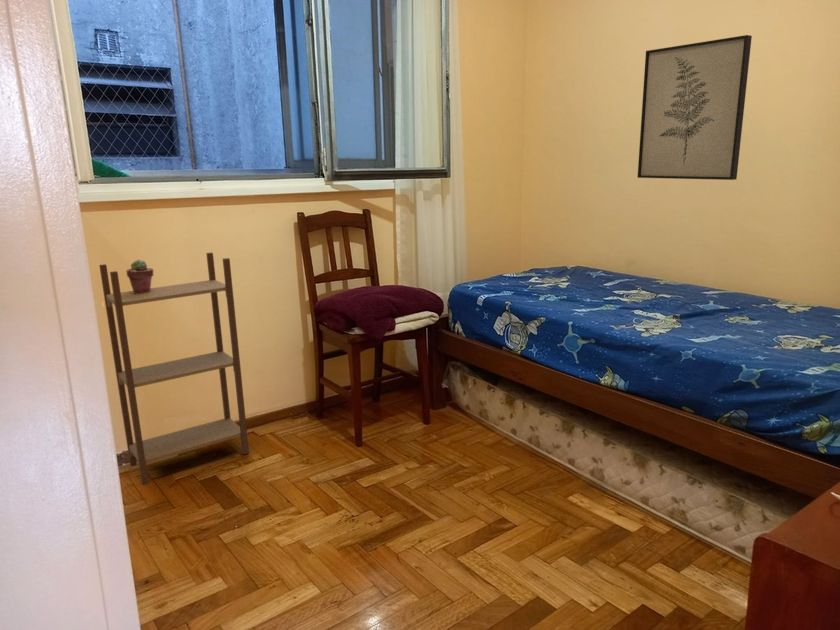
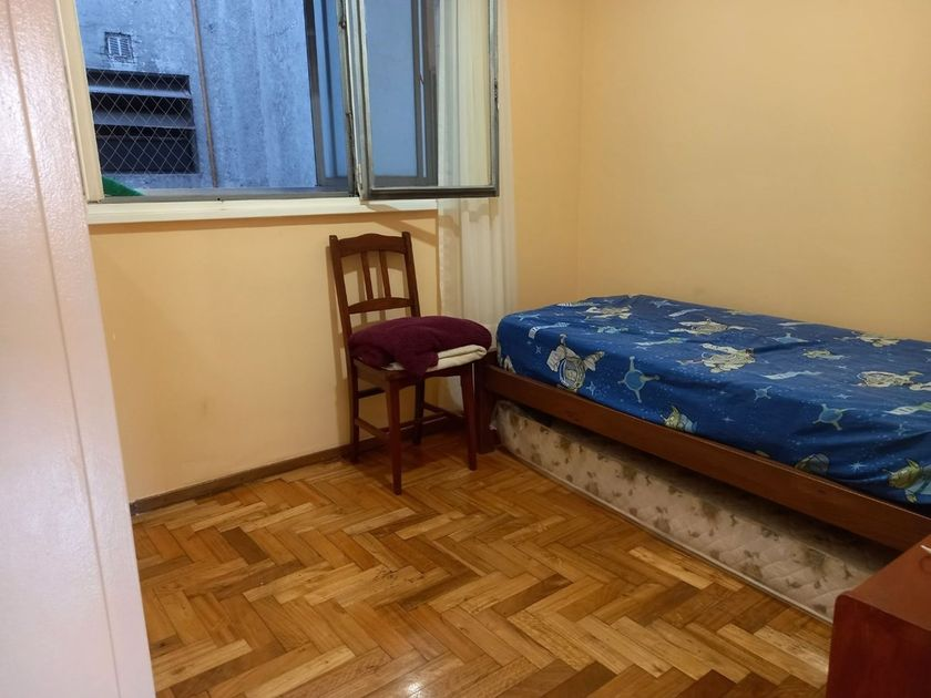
- shelving unit [98,251,250,486]
- wall art [636,34,753,181]
- potted succulent [126,259,155,294]
